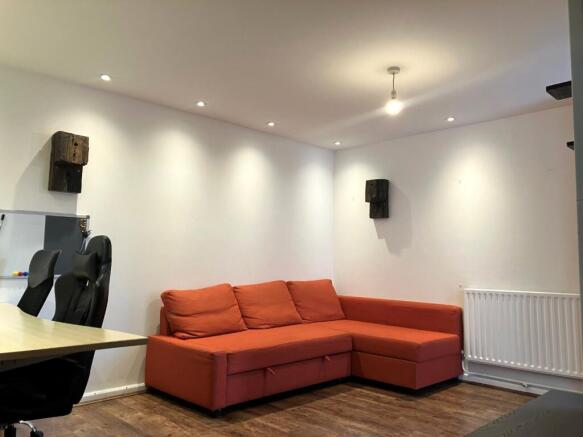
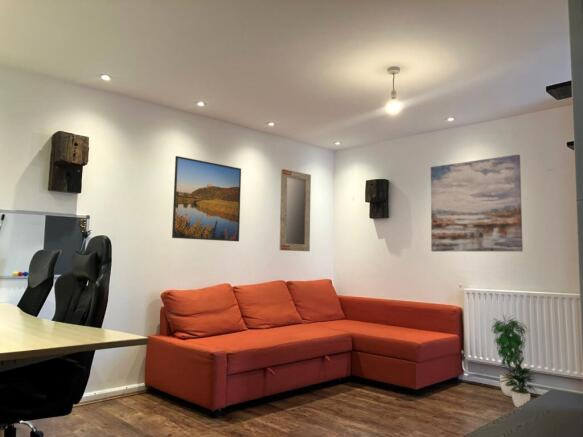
+ home mirror [279,168,312,252]
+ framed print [171,155,242,242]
+ wall art [430,154,524,252]
+ potted plant [489,312,538,408]
